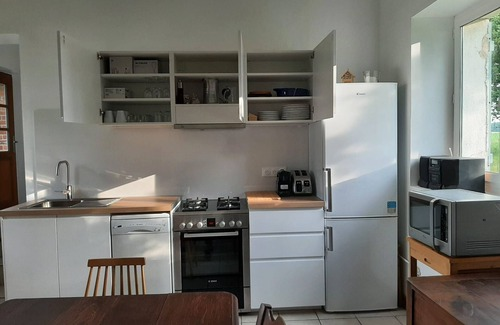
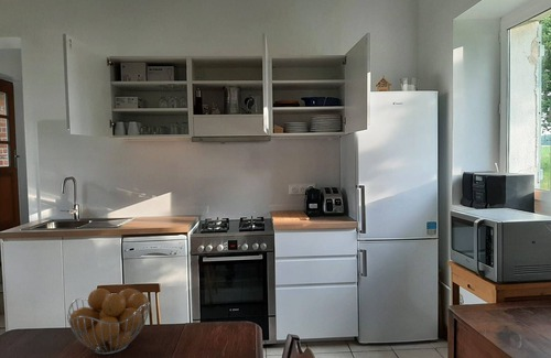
+ fruit basket [66,288,152,356]
